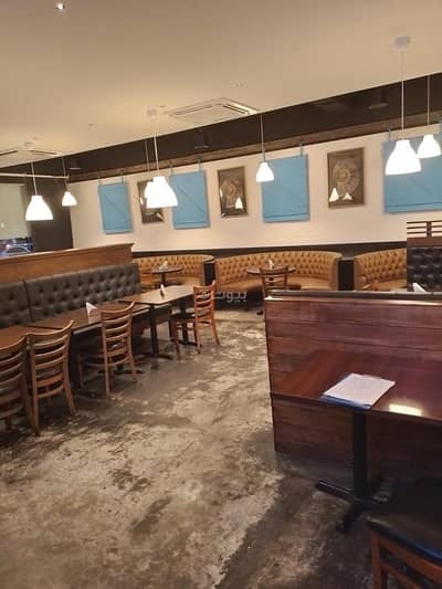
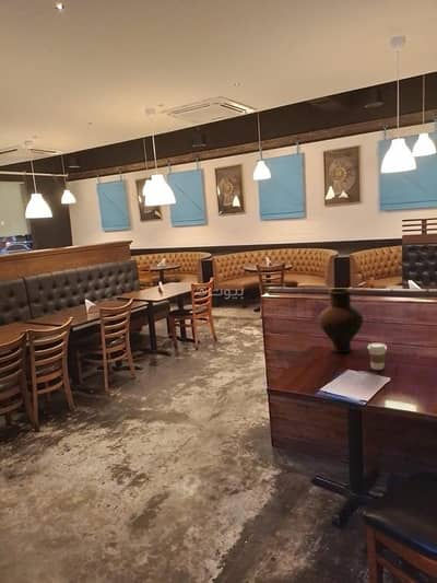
+ coffee cup [367,341,388,371]
+ vase [318,288,364,353]
